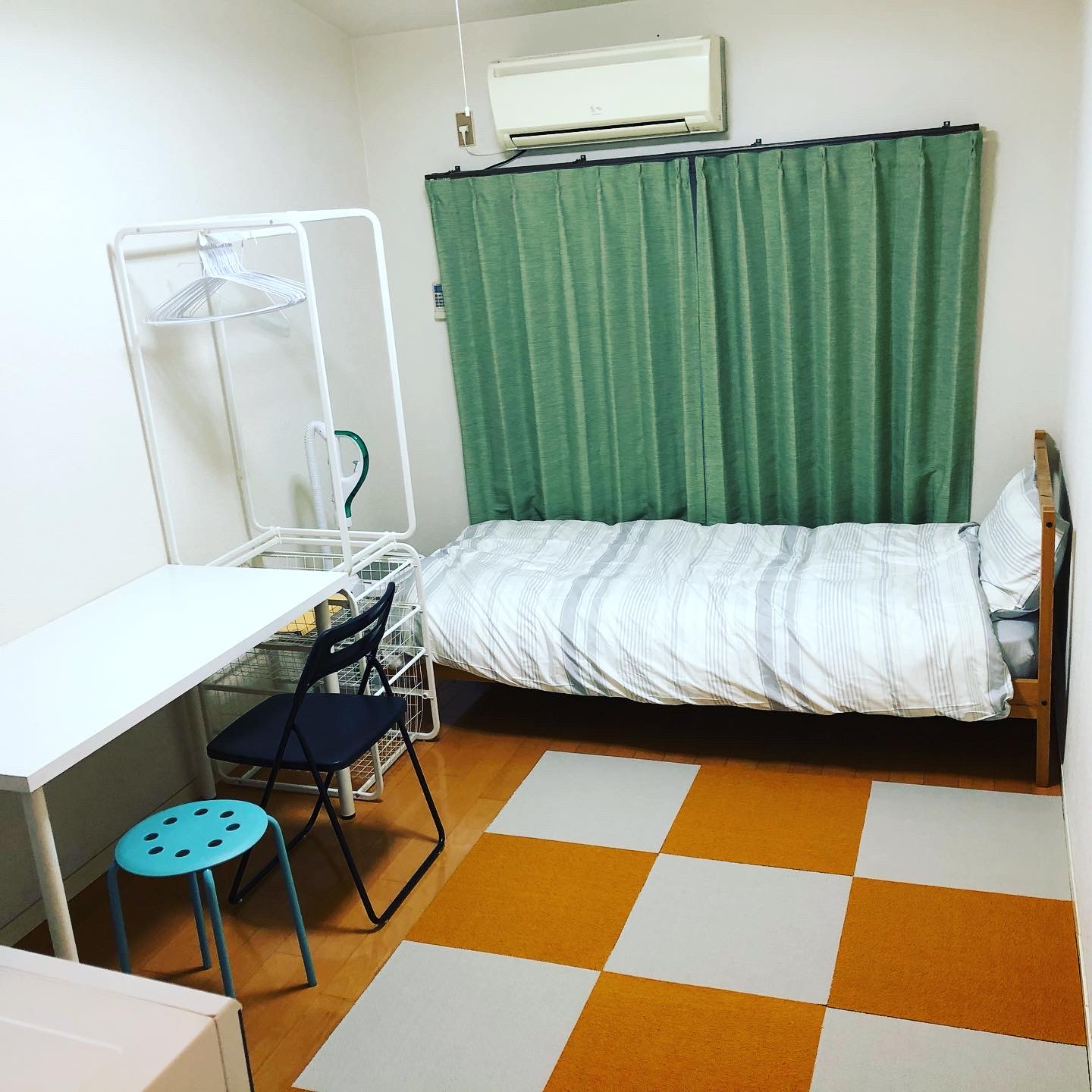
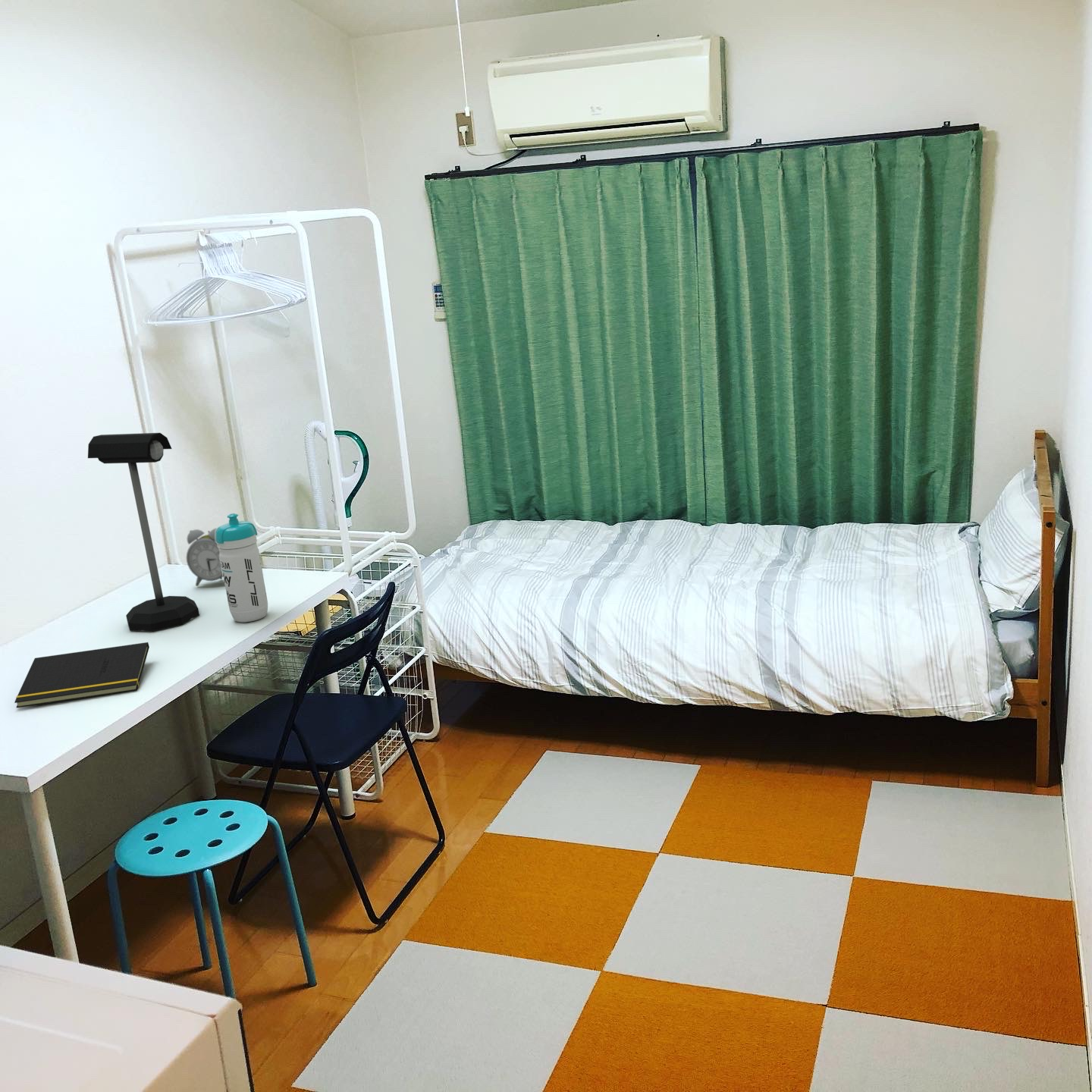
+ water bottle [215,513,268,623]
+ mailbox [87,432,200,632]
+ alarm clock [186,527,224,587]
+ notepad [14,642,150,708]
